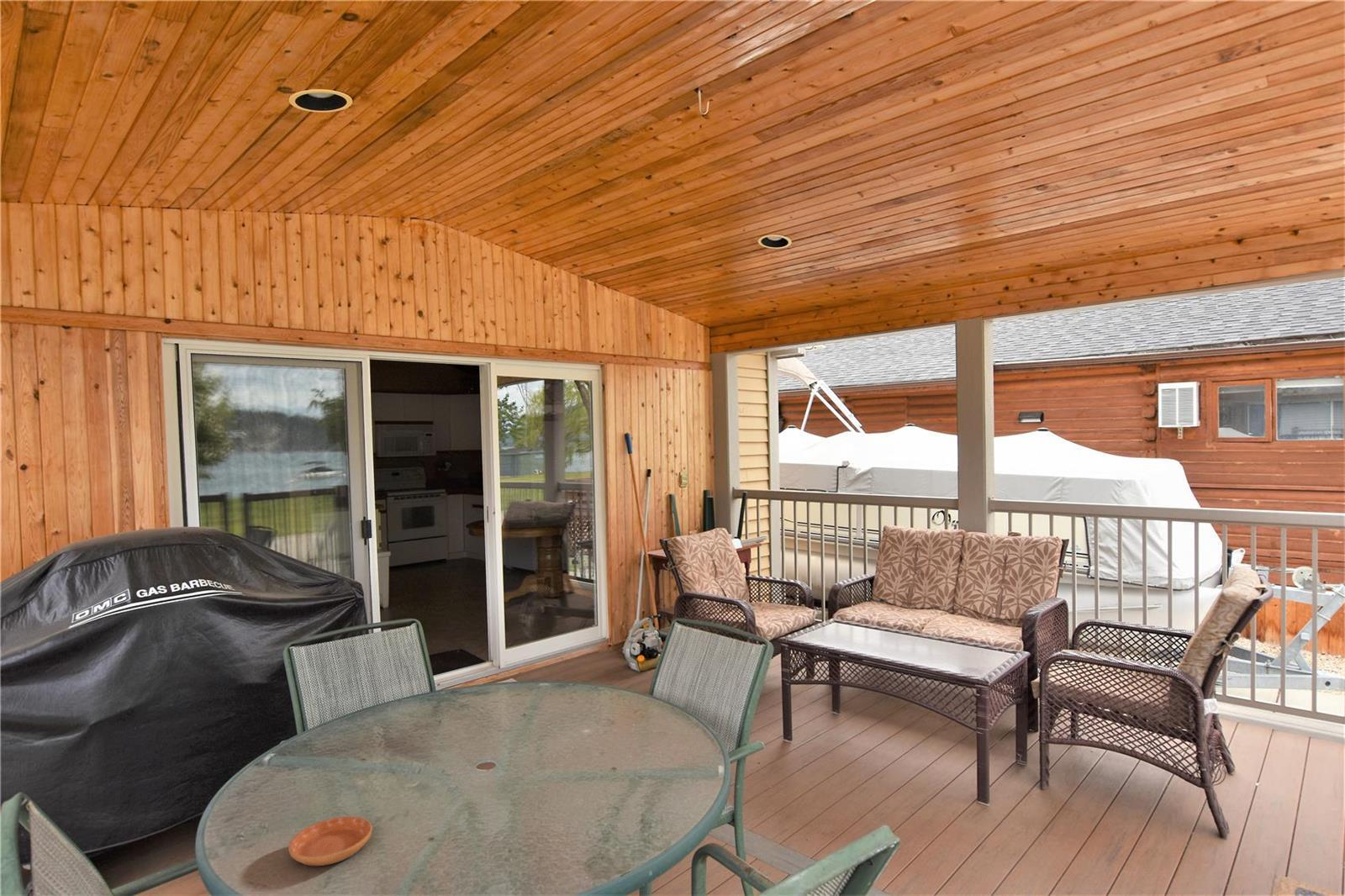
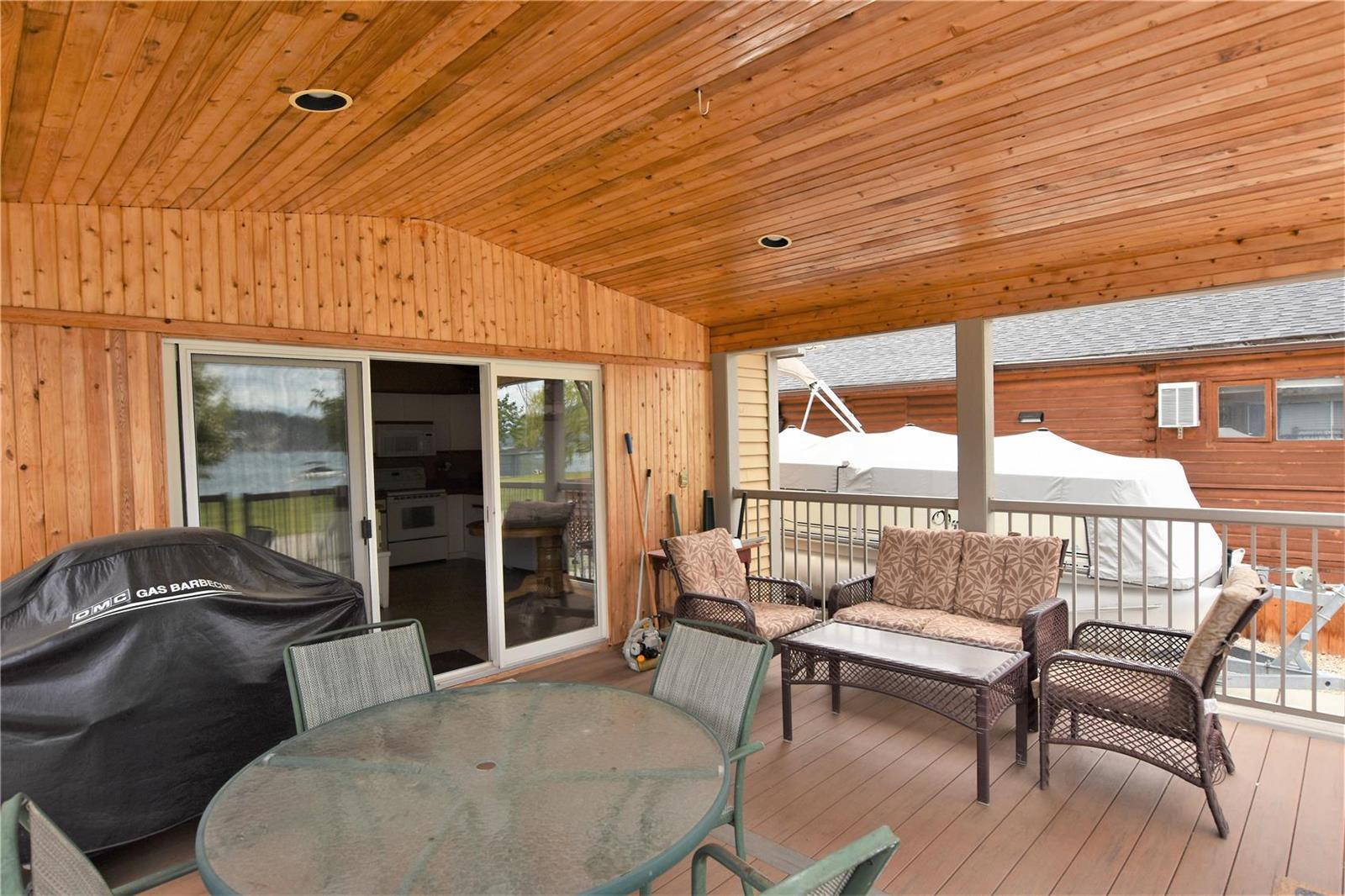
- saucer [287,815,373,867]
